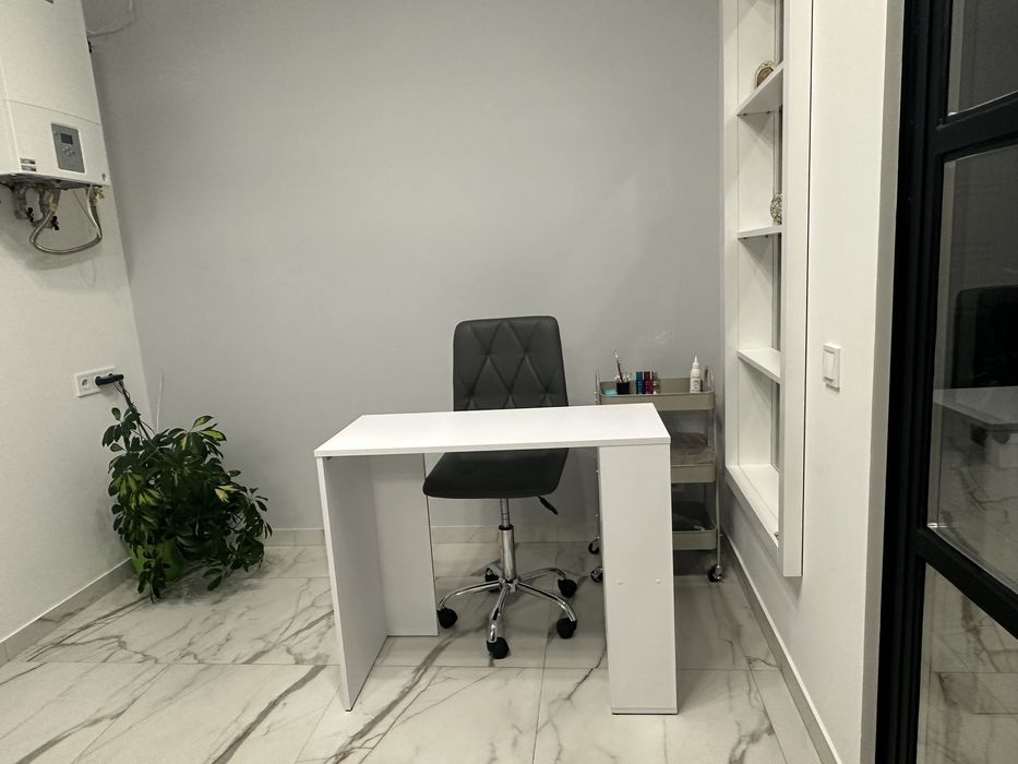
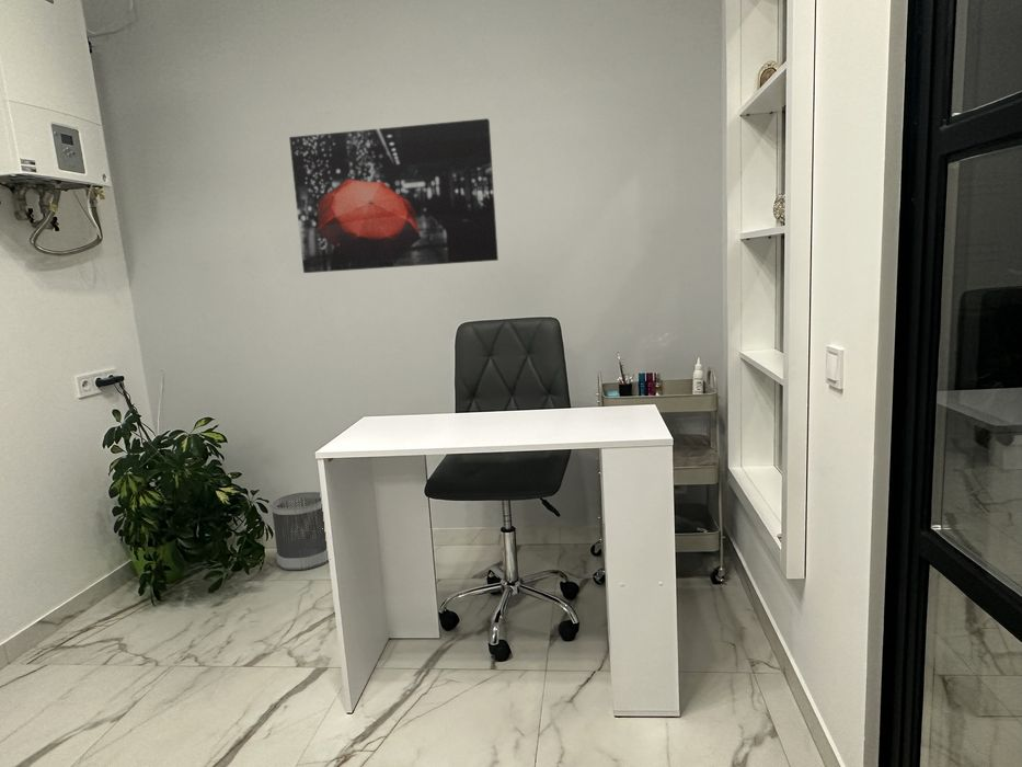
+ wall art [288,117,499,274]
+ wastebasket [269,491,330,571]
